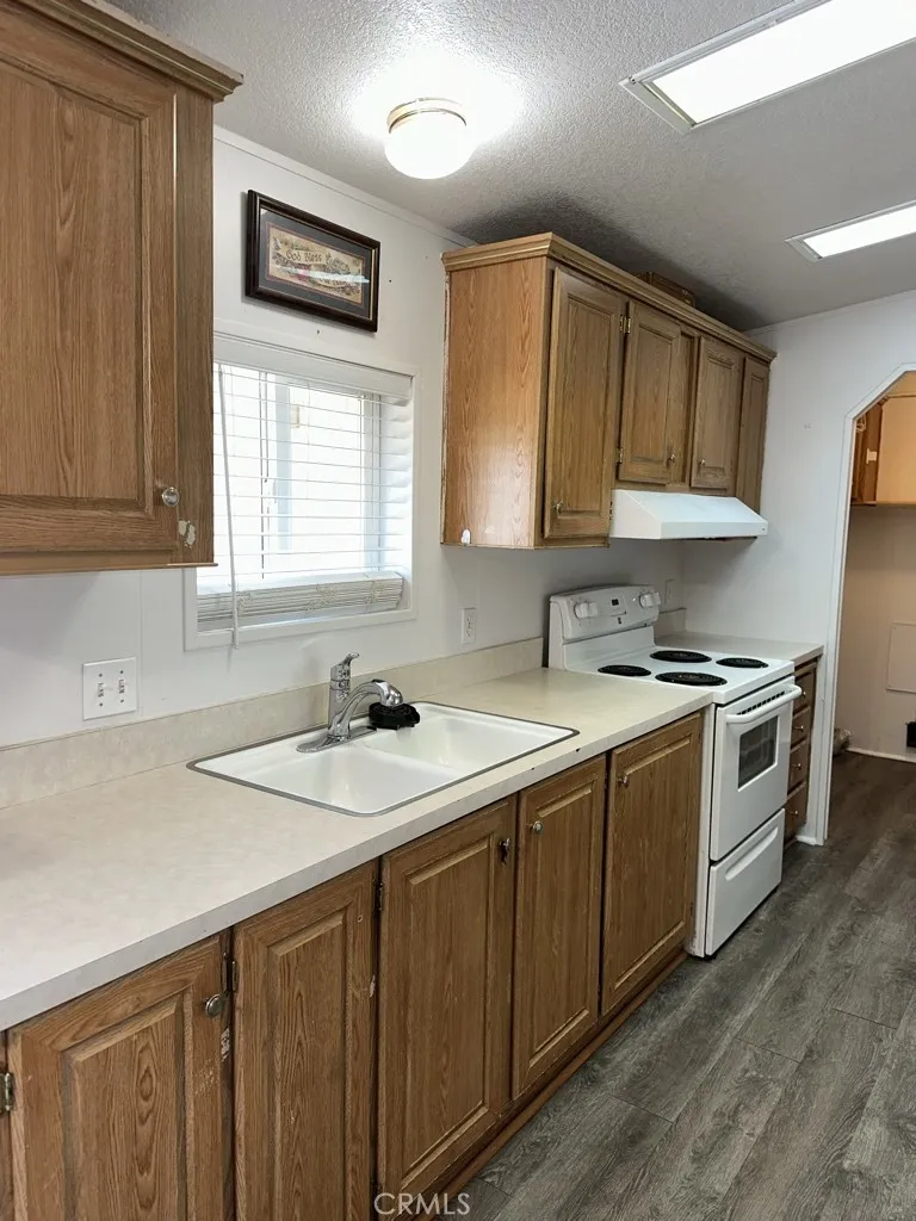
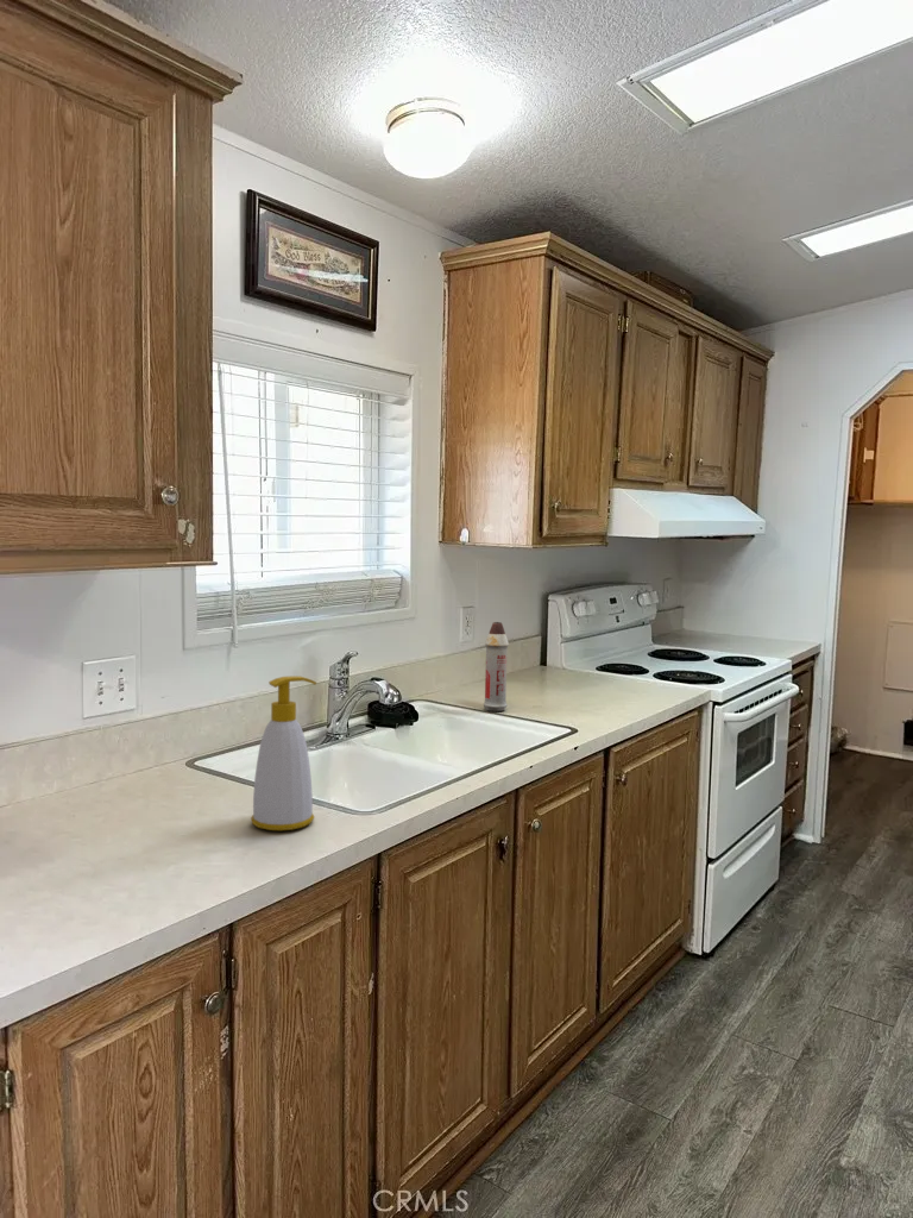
+ soap bottle [250,676,317,831]
+ spray bottle [483,621,510,712]
